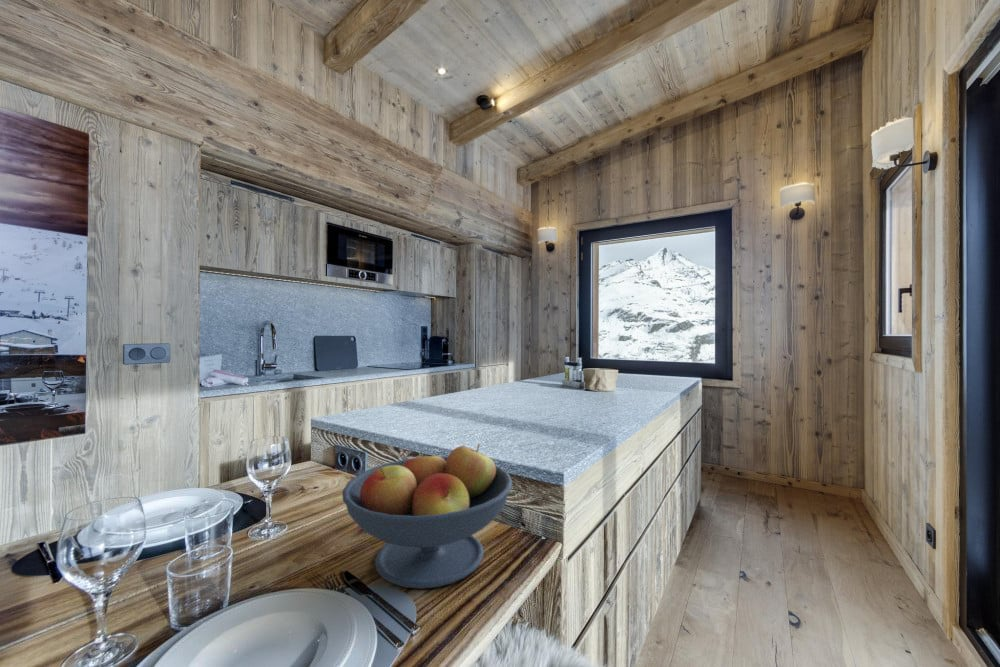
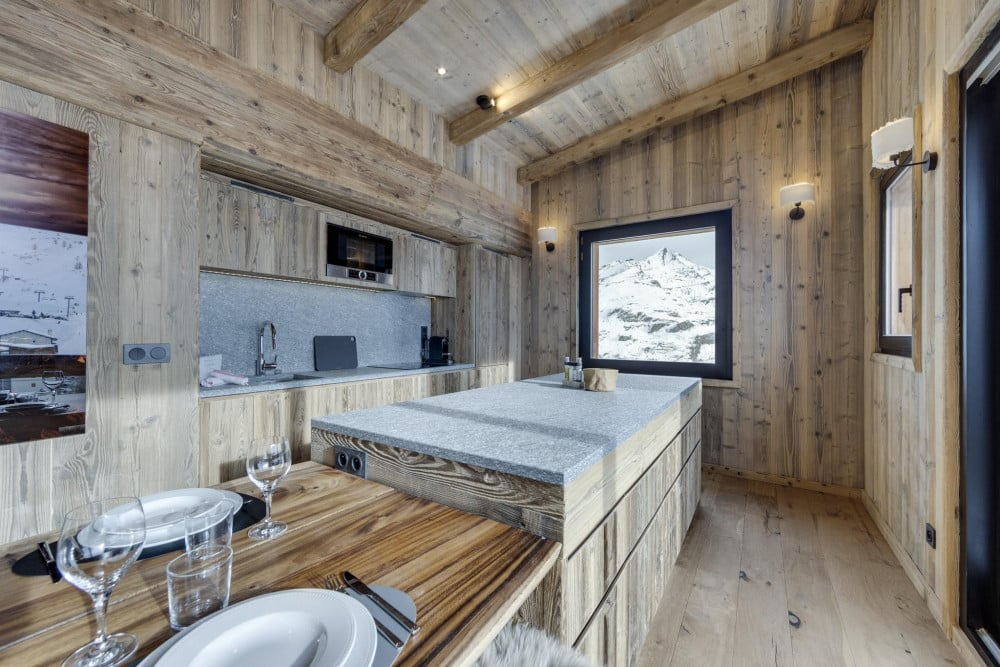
- fruit bowl [341,443,513,590]
